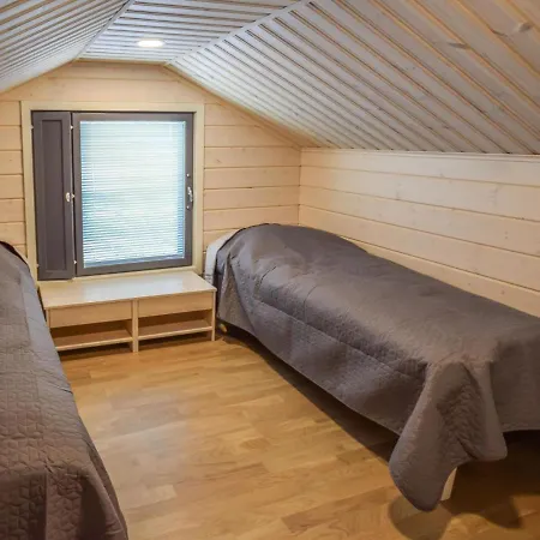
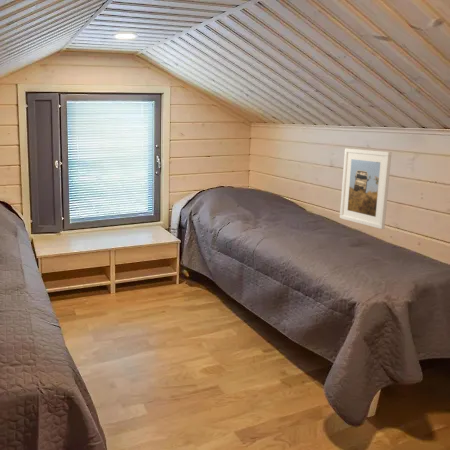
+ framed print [339,147,393,230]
